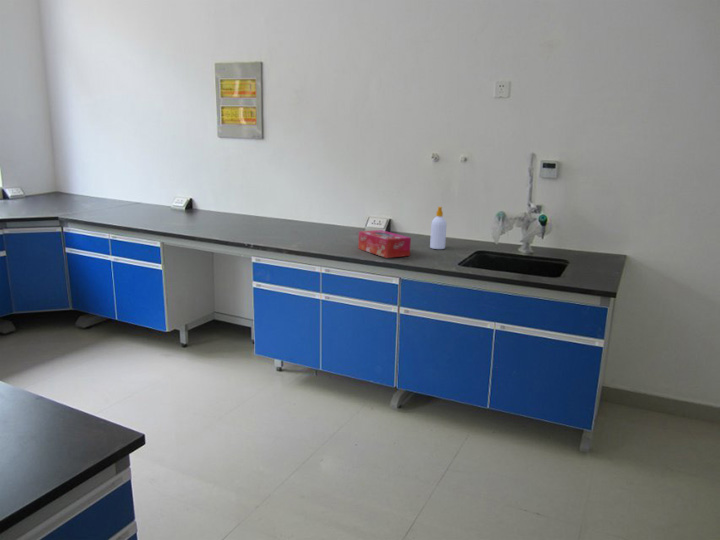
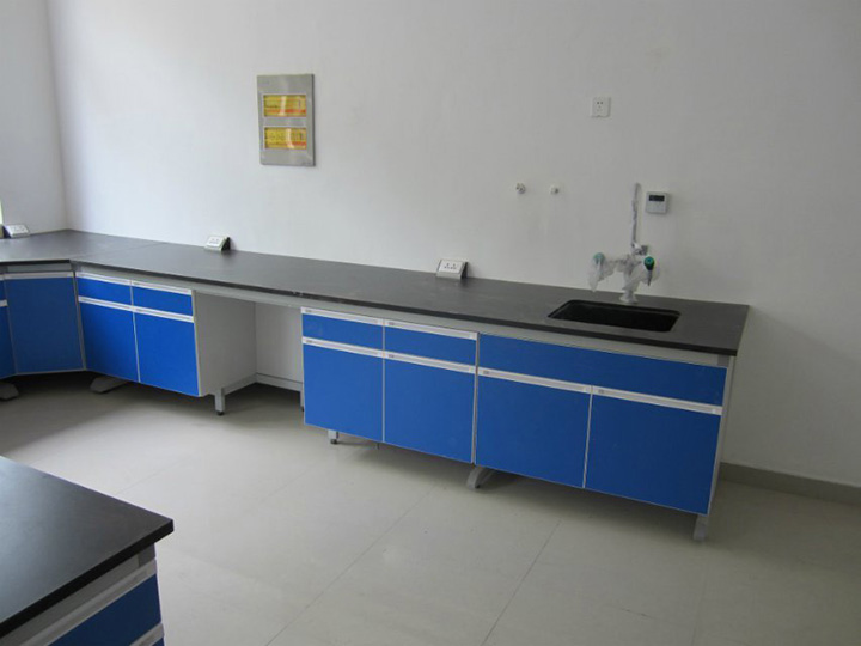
- soap bottle [429,206,448,250]
- tissue box [357,229,412,259]
